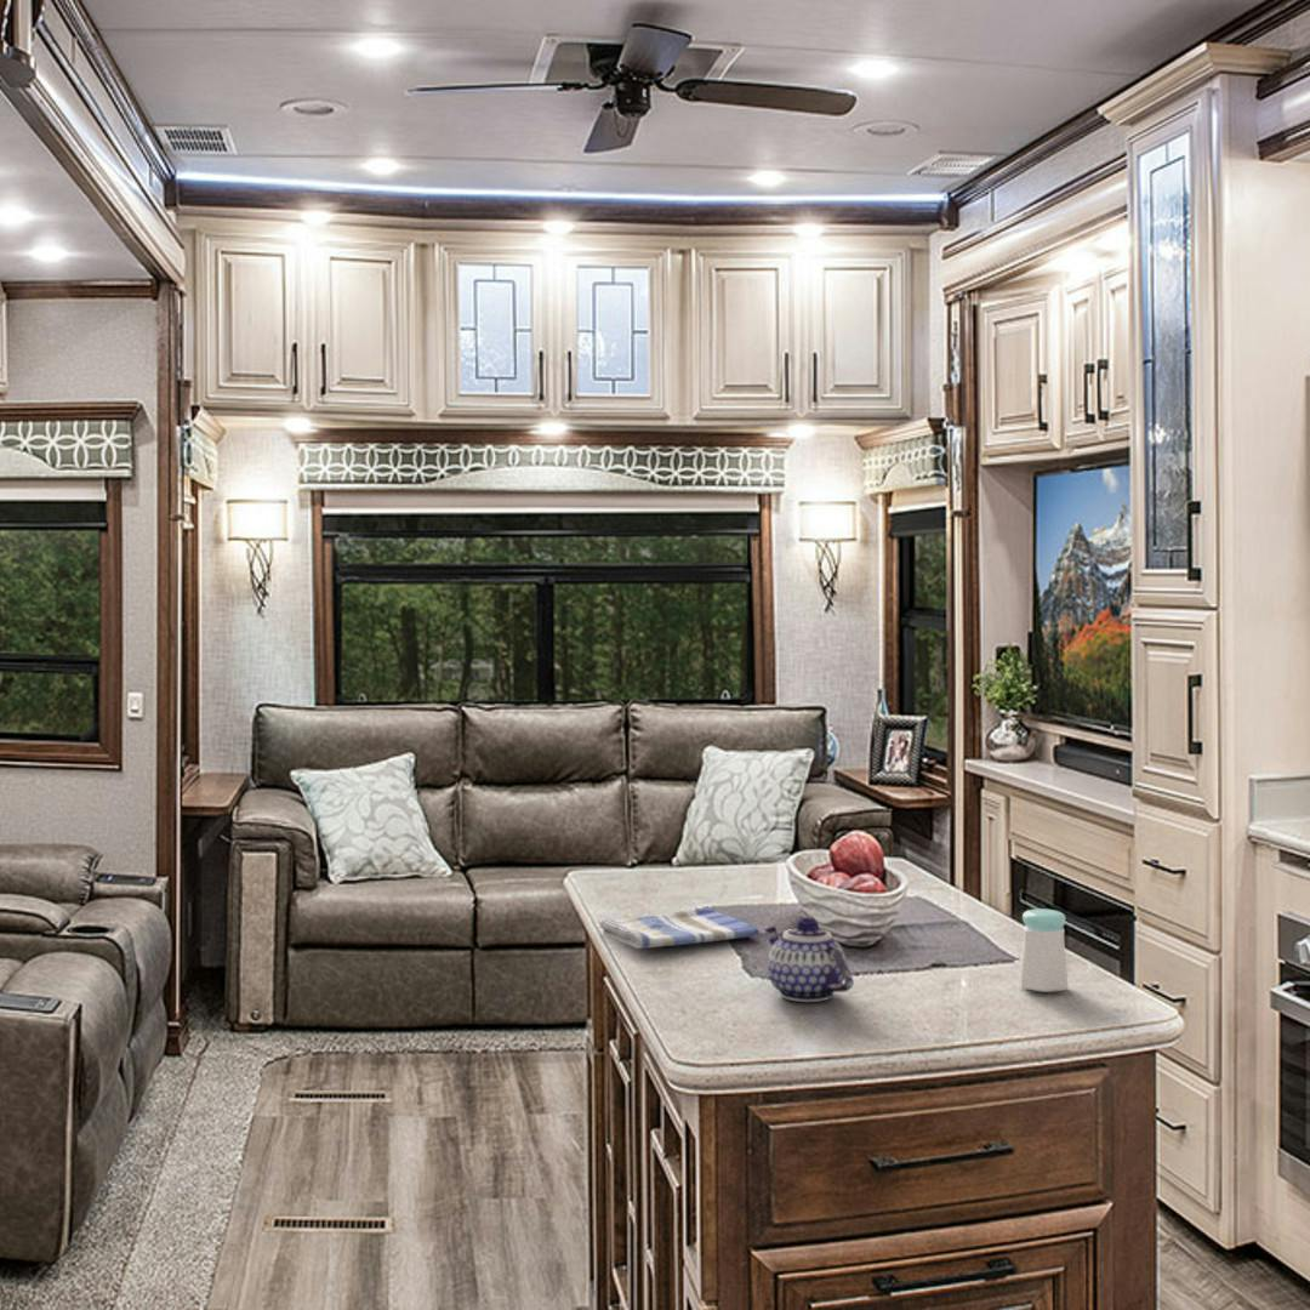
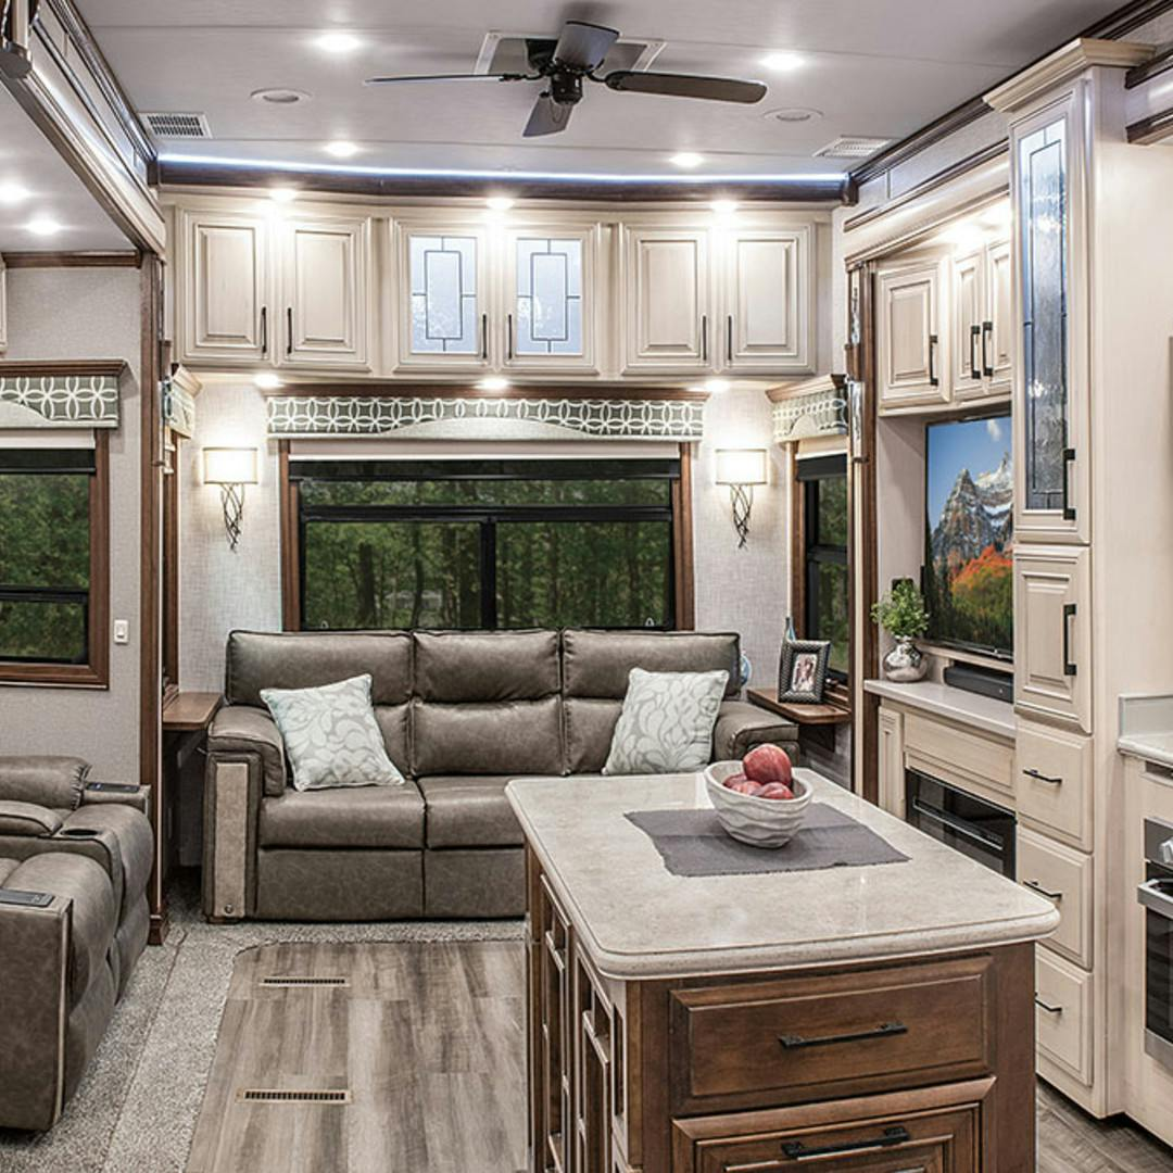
- salt shaker [1019,907,1069,993]
- dish towel [598,907,761,950]
- teapot [762,916,854,1003]
